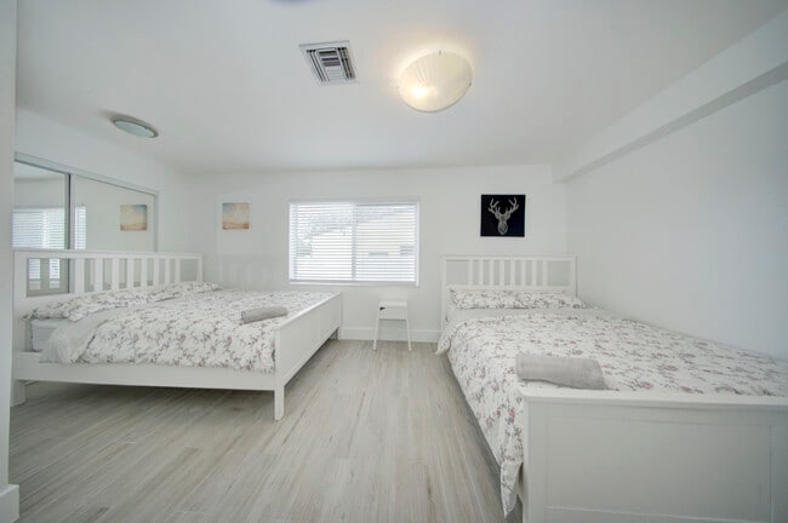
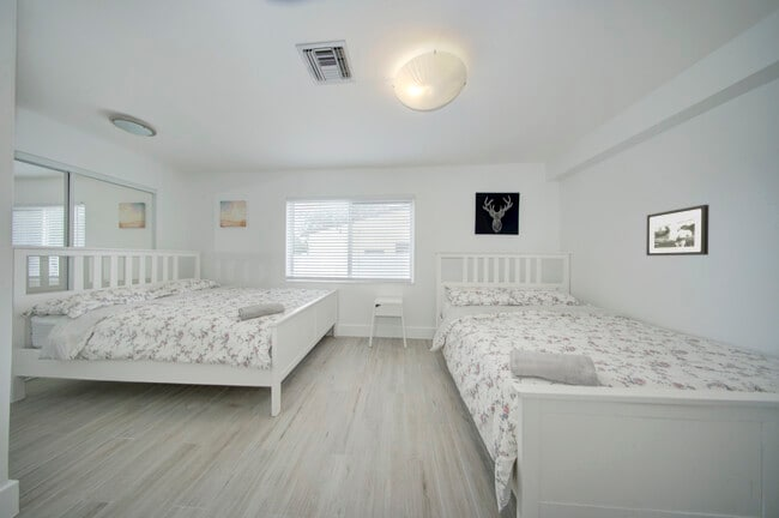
+ picture frame [645,204,709,257]
